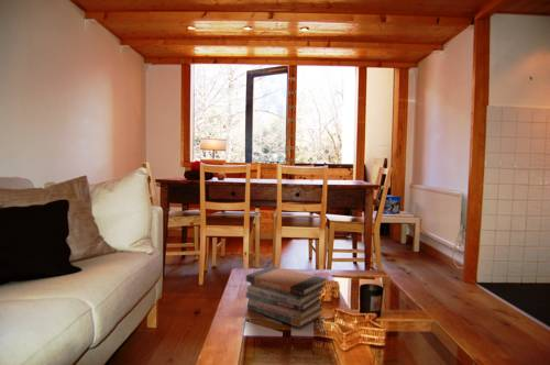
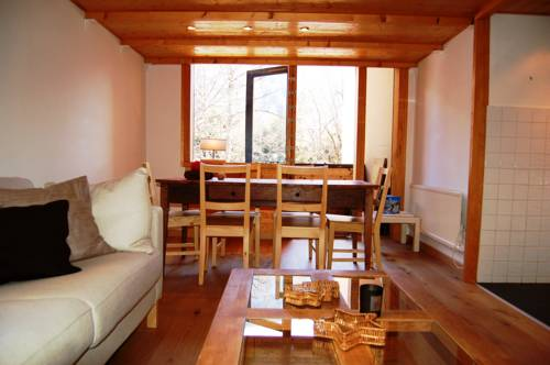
- book stack [244,265,328,329]
